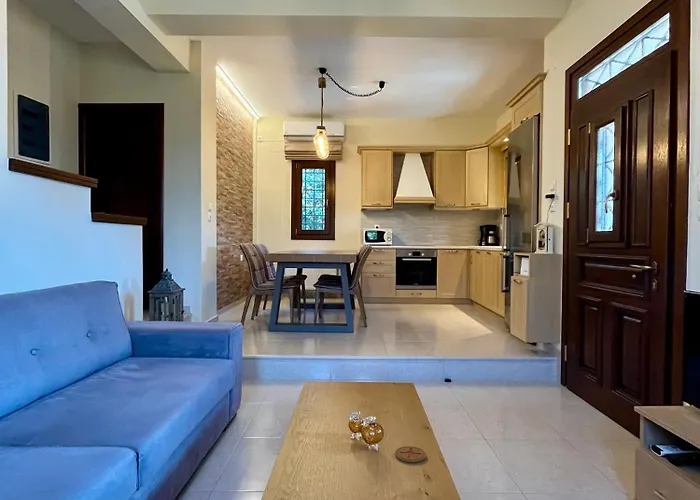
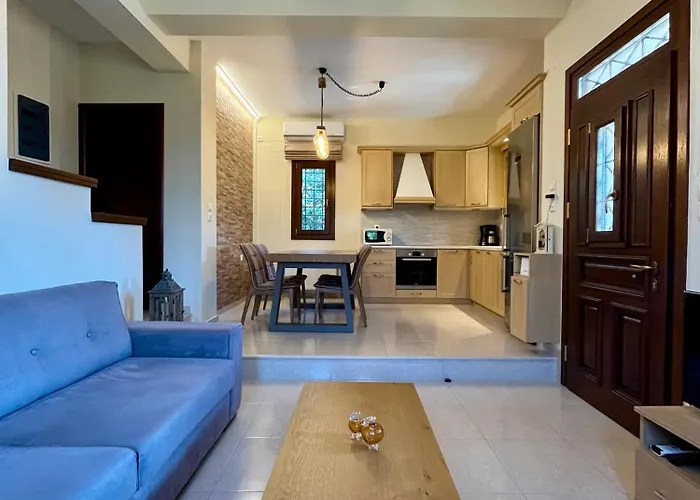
- coaster [394,445,427,463]
